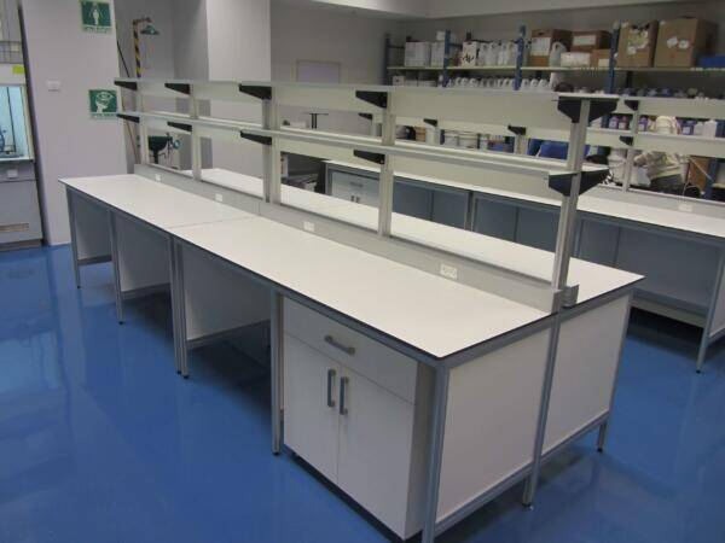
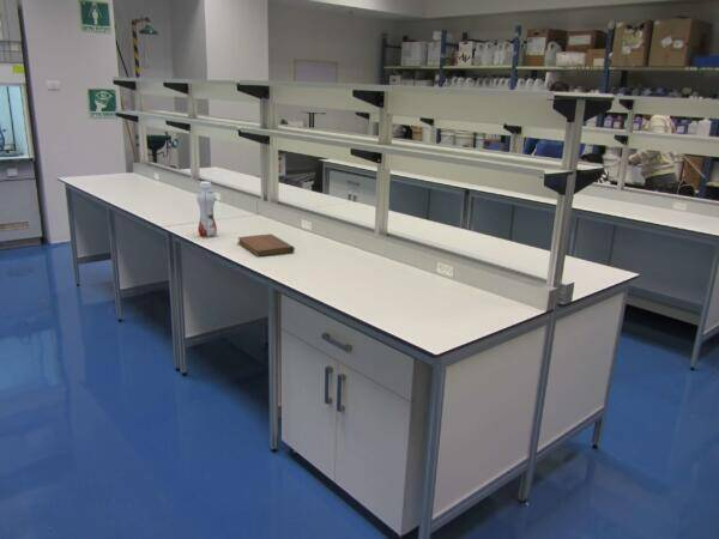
+ notebook [236,232,296,258]
+ beverage bottle [195,181,218,238]
